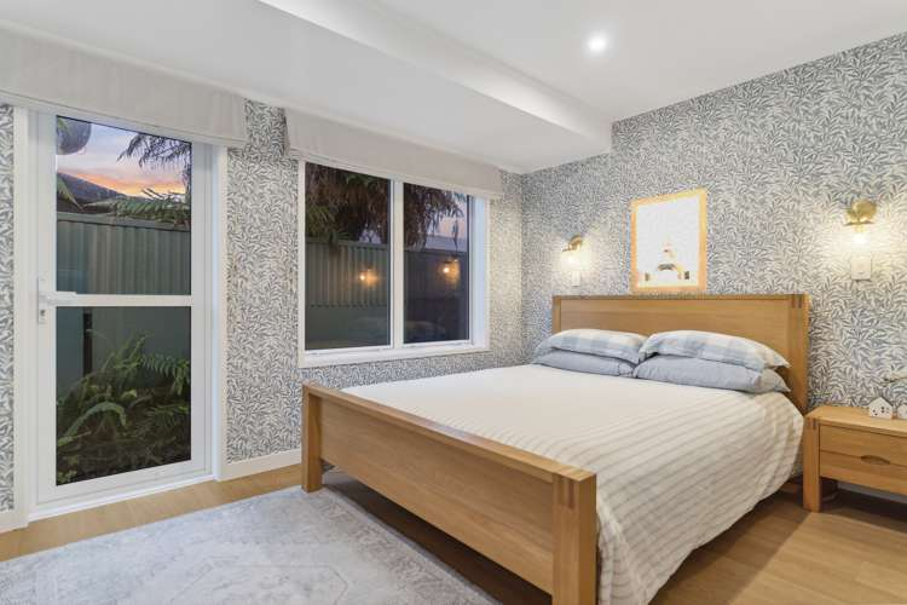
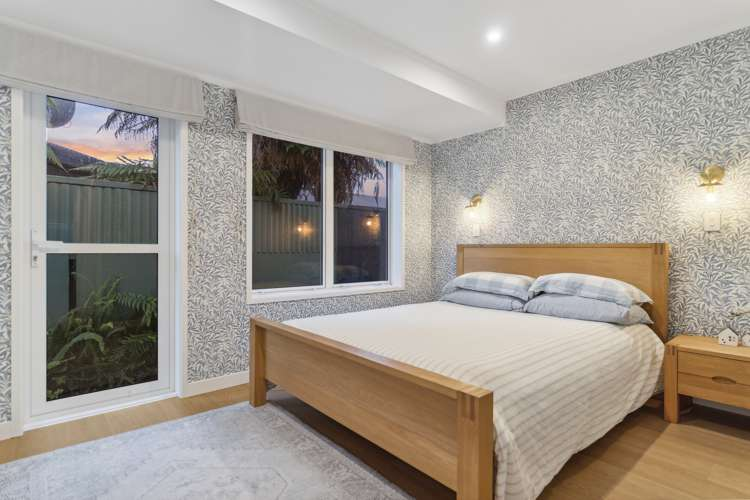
- wall art [630,188,707,294]
